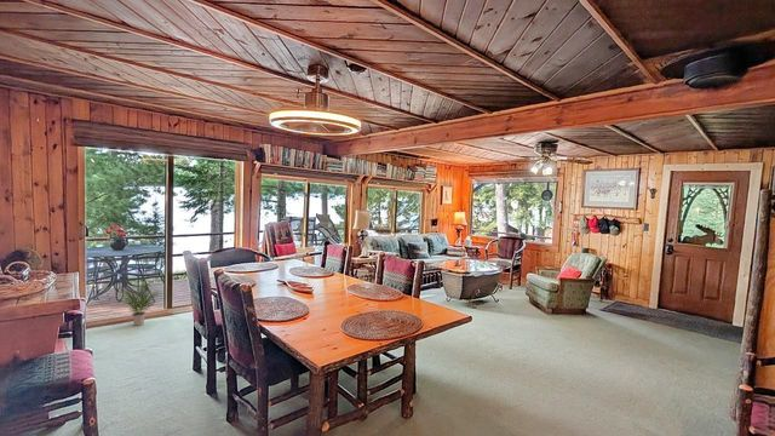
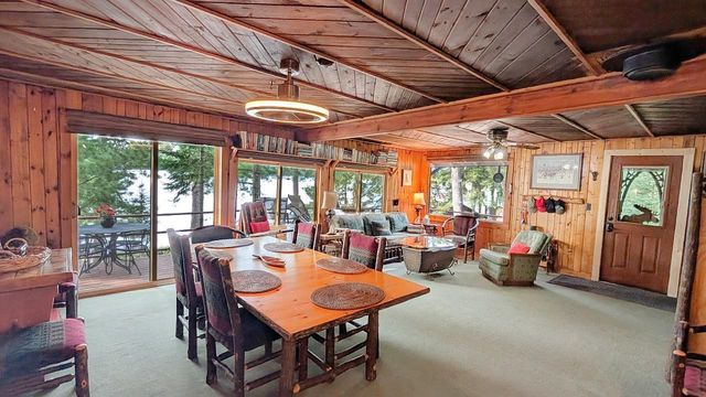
- potted plant [117,280,161,327]
